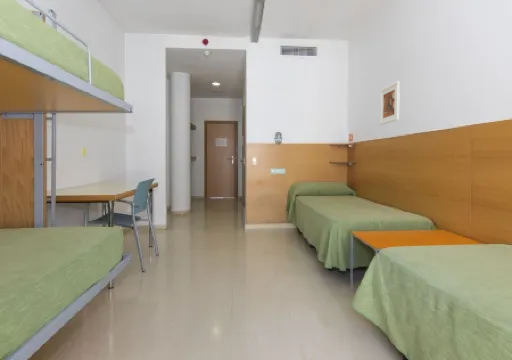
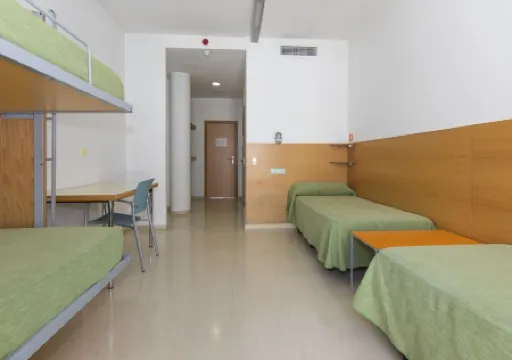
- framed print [379,80,401,126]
